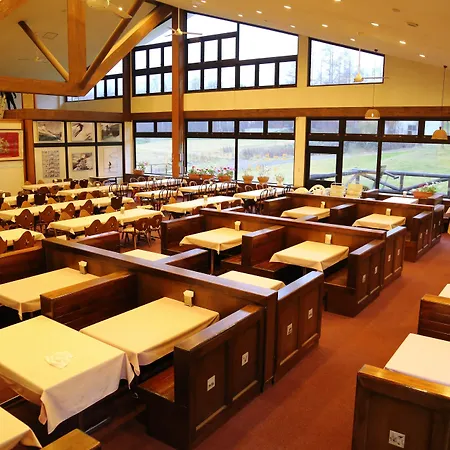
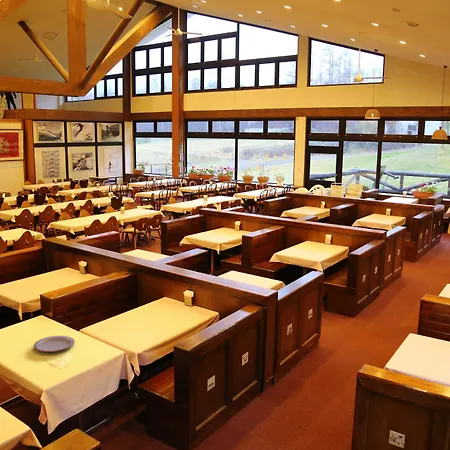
+ plate [33,335,76,353]
